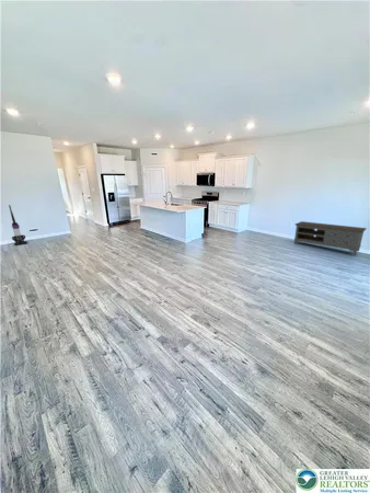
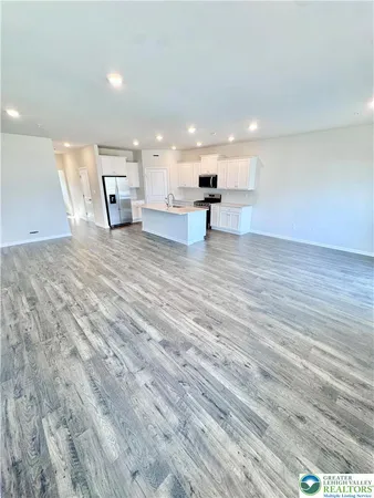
- vacuum cleaner [8,204,28,246]
- media console [293,220,368,256]
